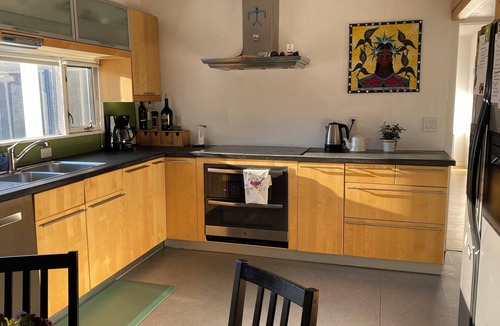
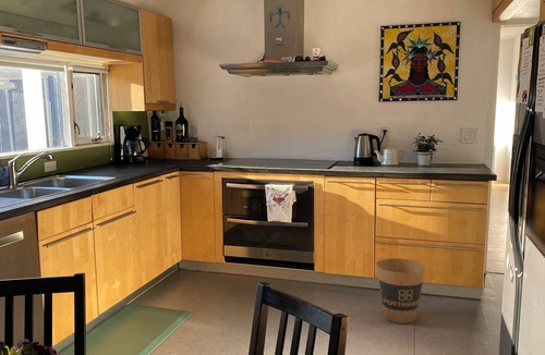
+ trash can [376,257,426,325]
